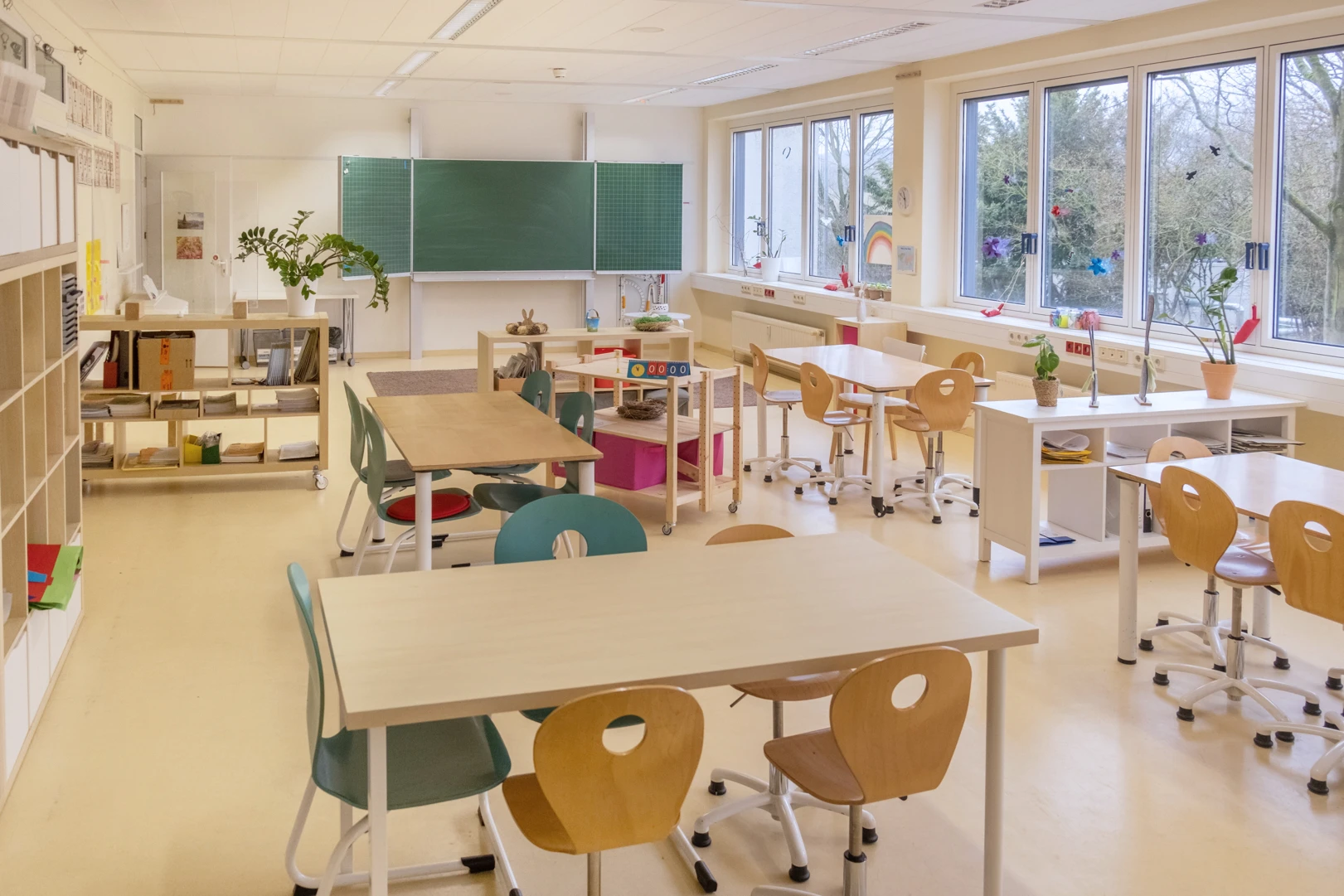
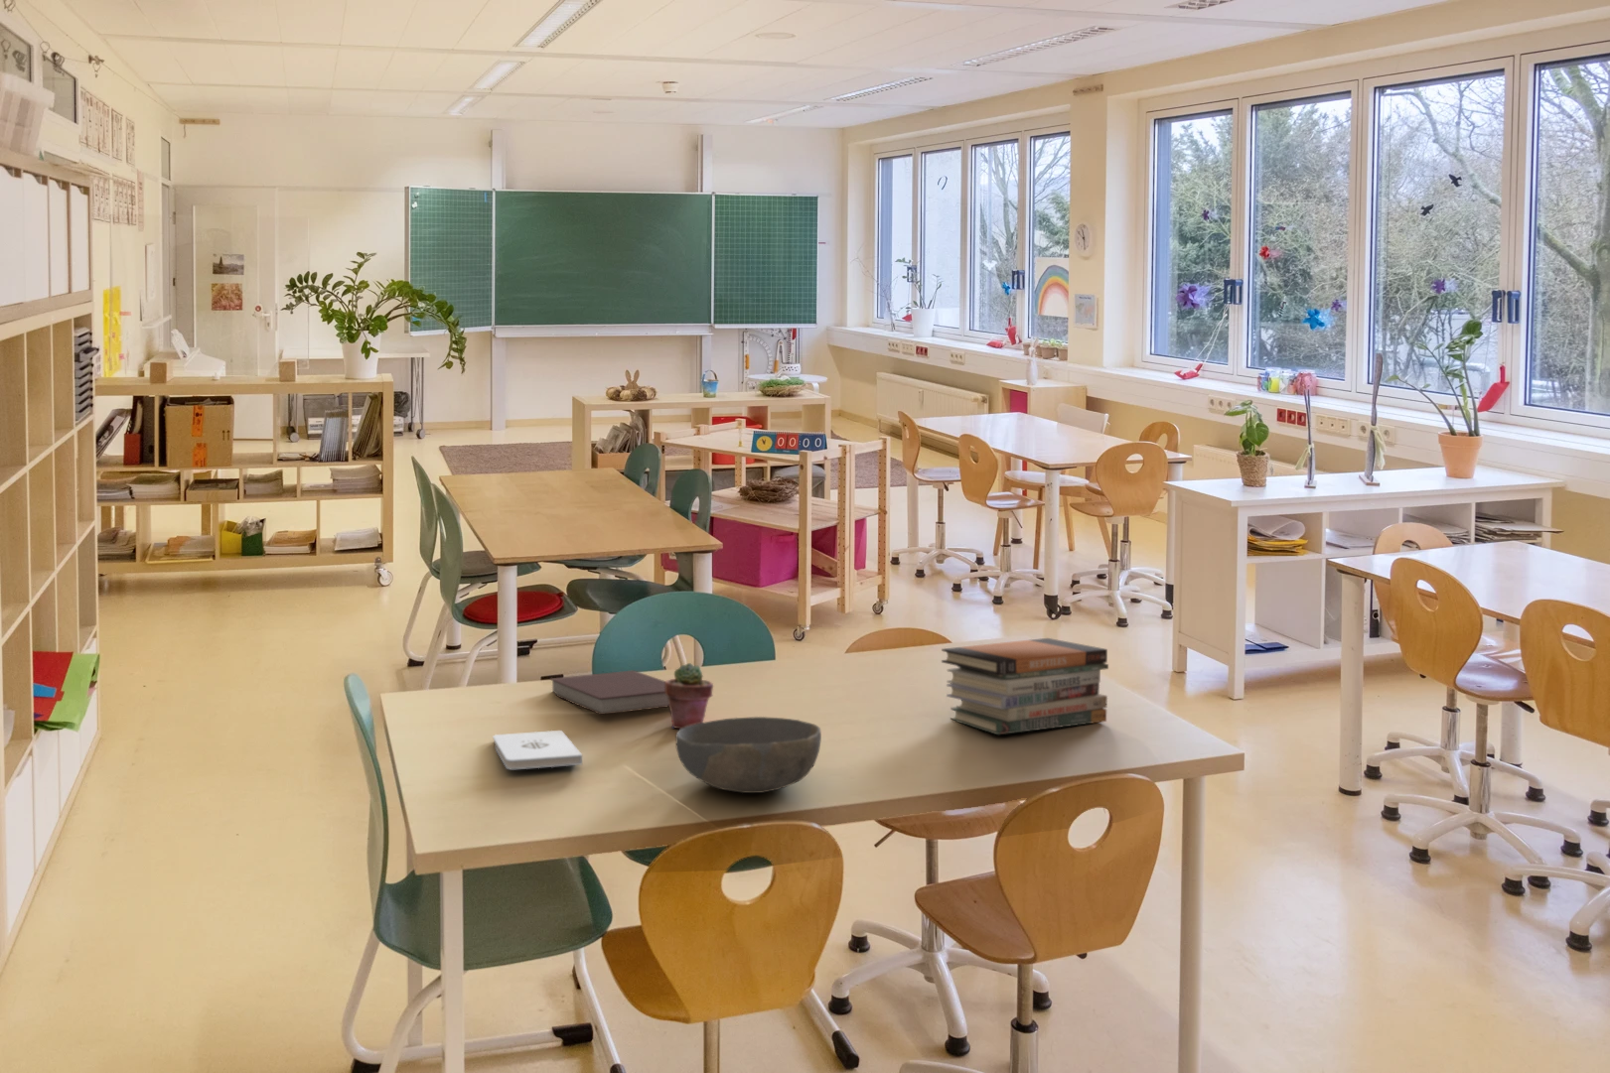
+ potted succulent [666,662,714,729]
+ notebook [549,669,670,716]
+ book stack [940,637,1109,735]
+ bowl [674,716,823,794]
+ notepad [491,729,583,770]
